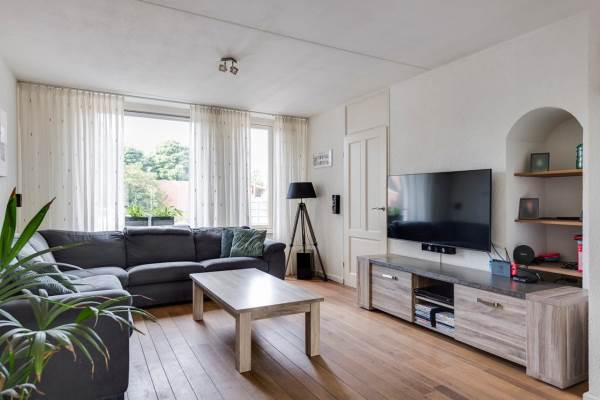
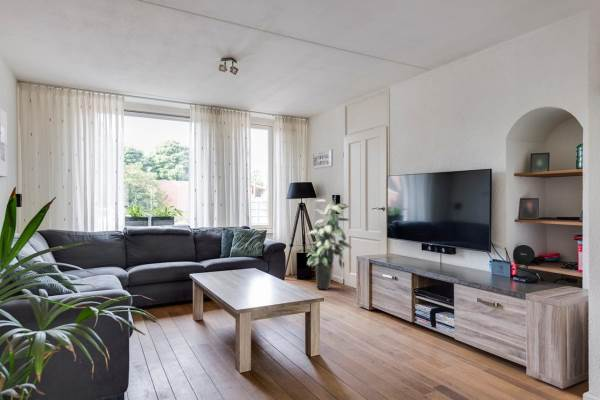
+ indoor plant [306,198,353,291]
